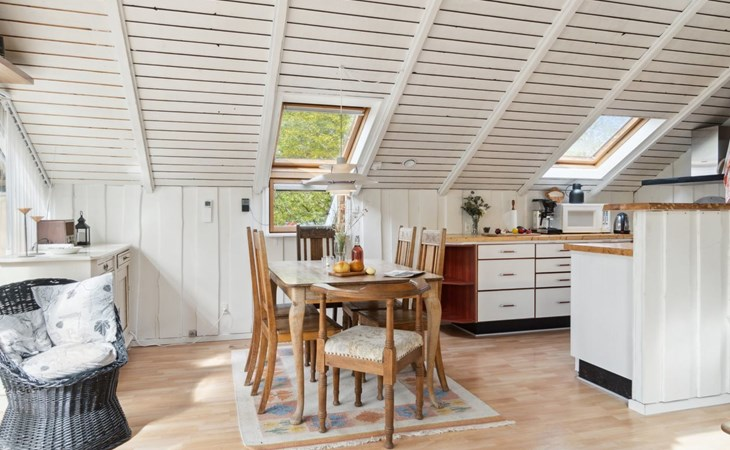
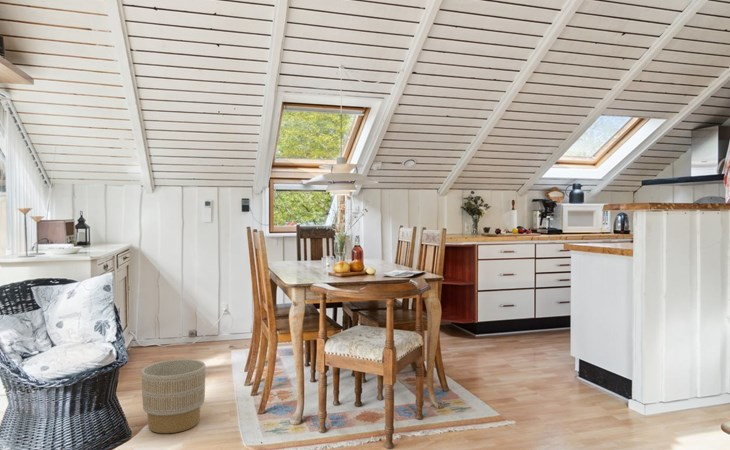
+ planter [140,358,206,434]
